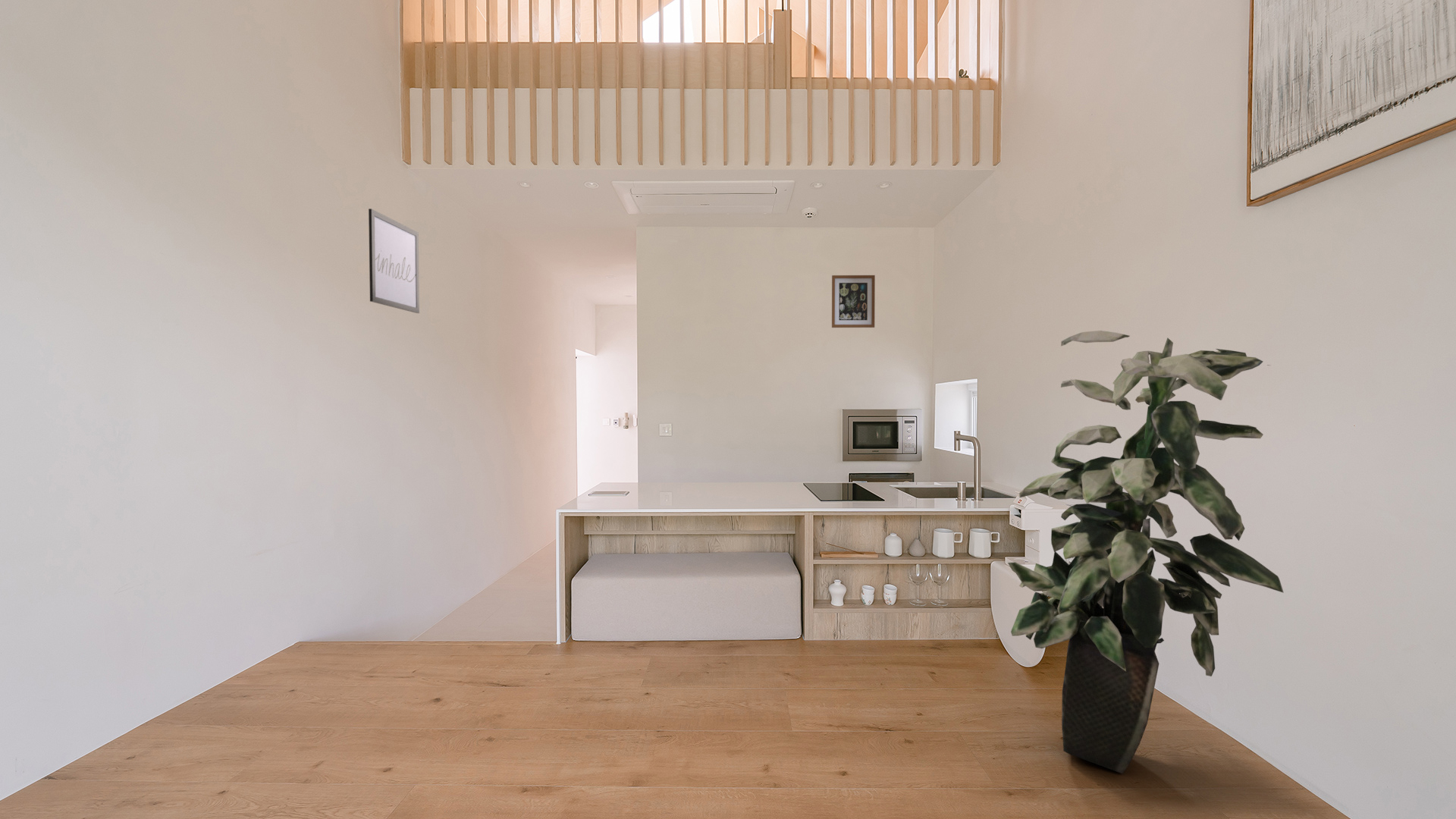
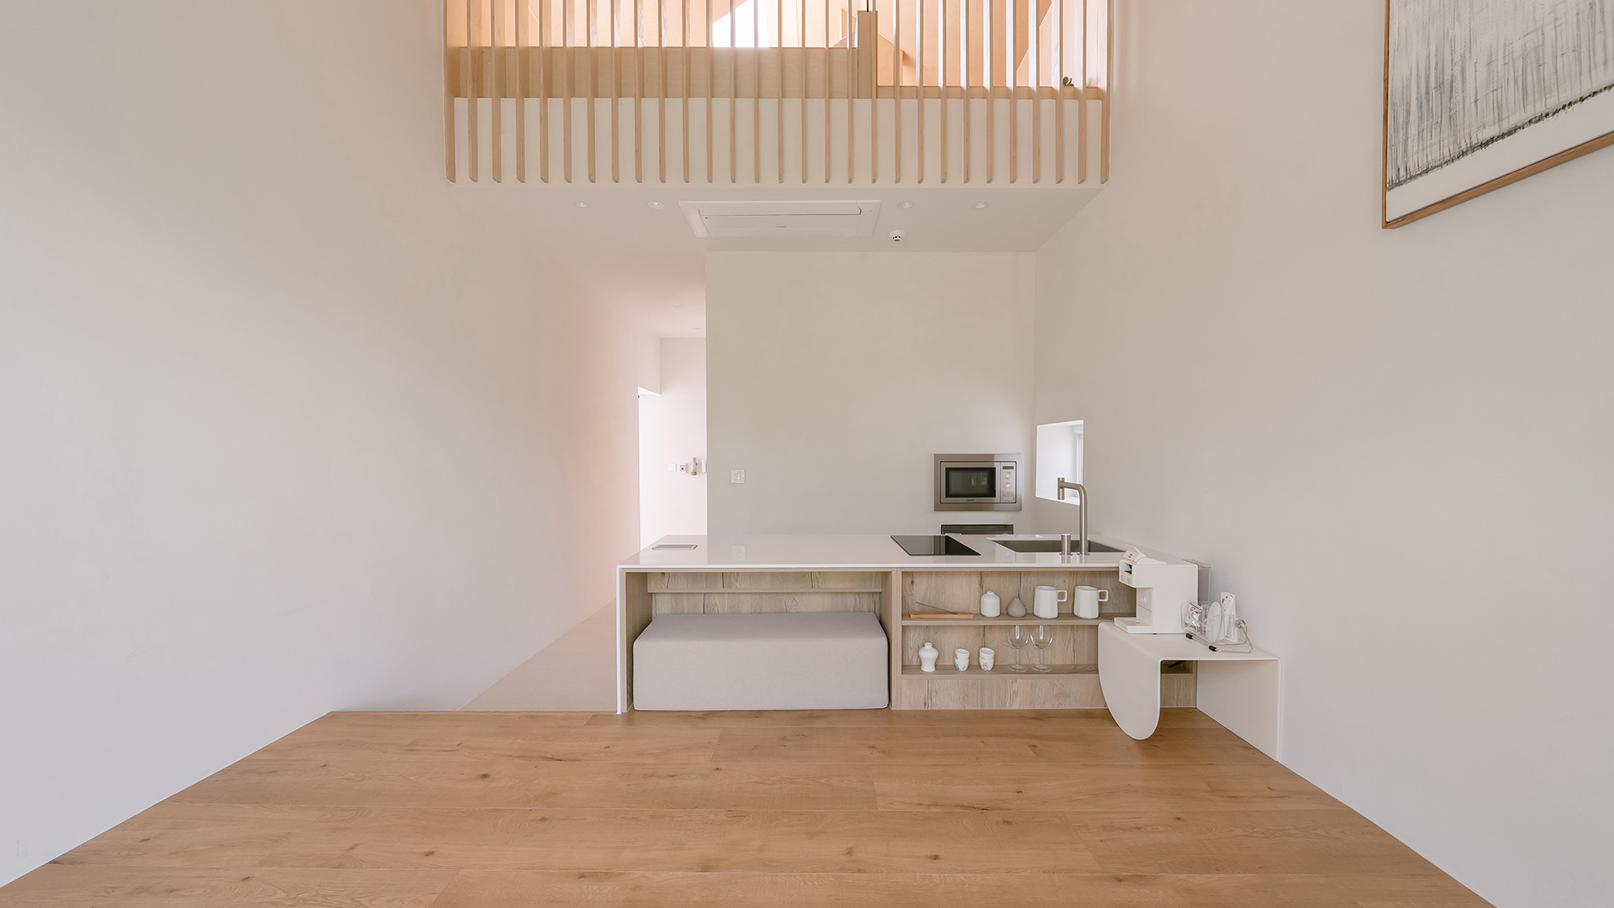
- wall art [368,208,420,314]
- indoor plant [1007,330,1285,774]
- wall art [831,275,876,328]
